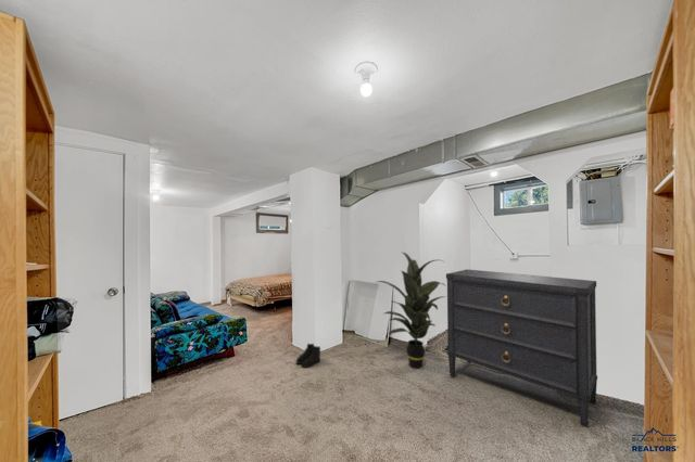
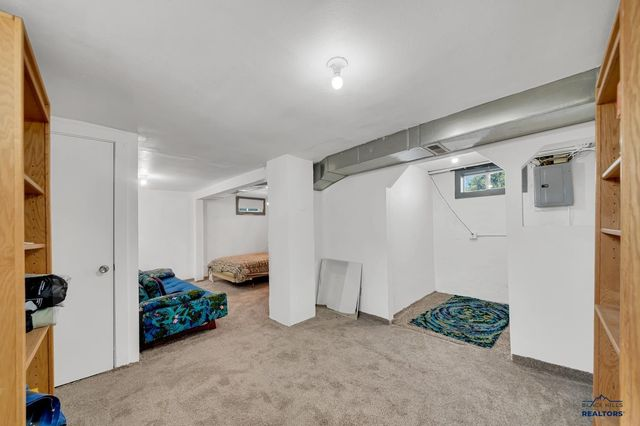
- boots [295,343,323,369]
- indoor plant [376,252,447,370]
- dresser [445,268,598,428]
